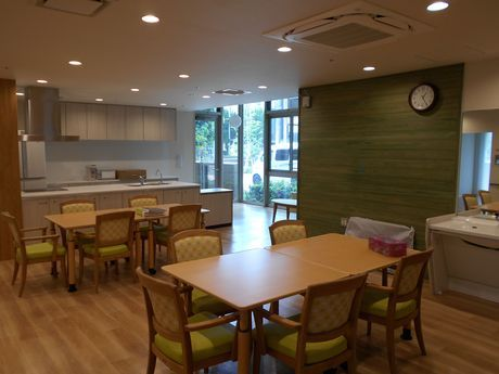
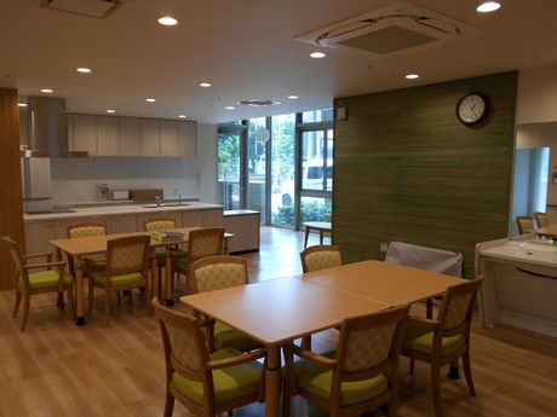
- tissue box [368,234,408,258]
